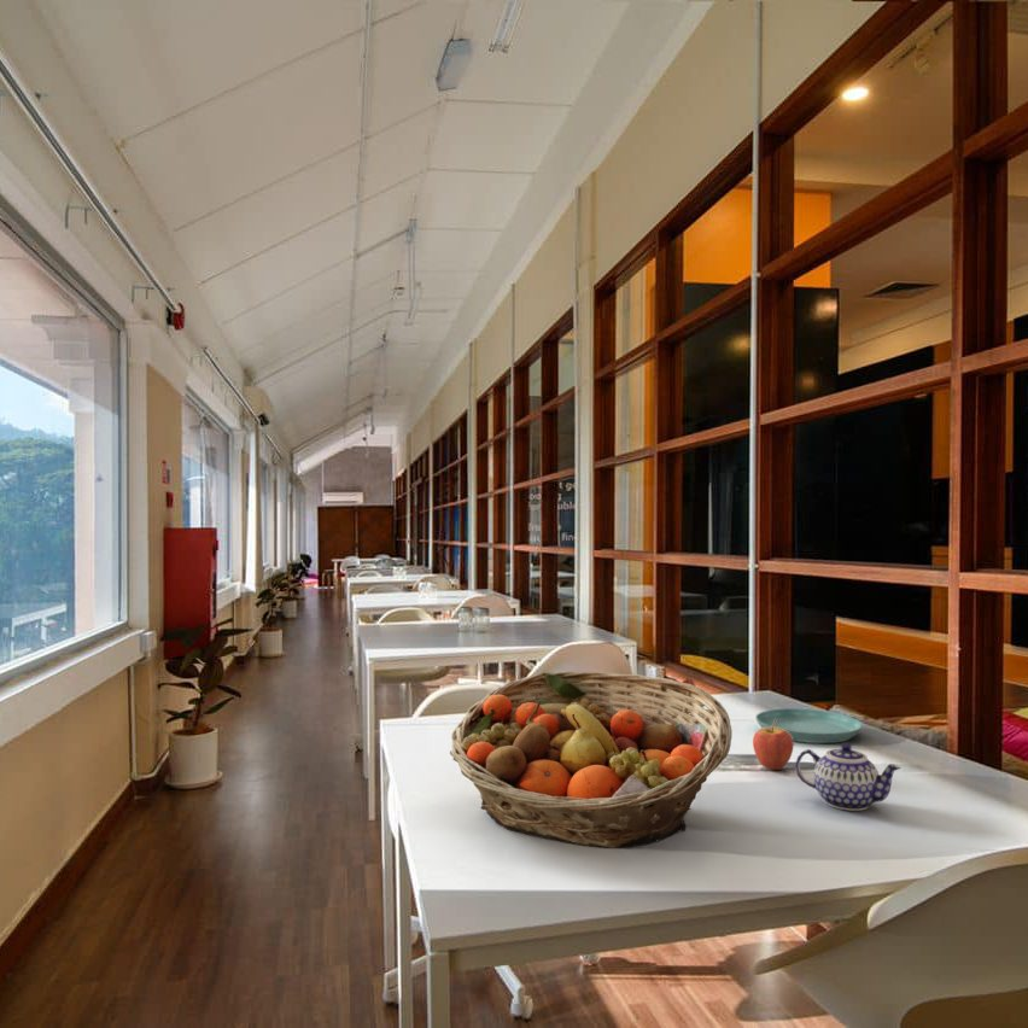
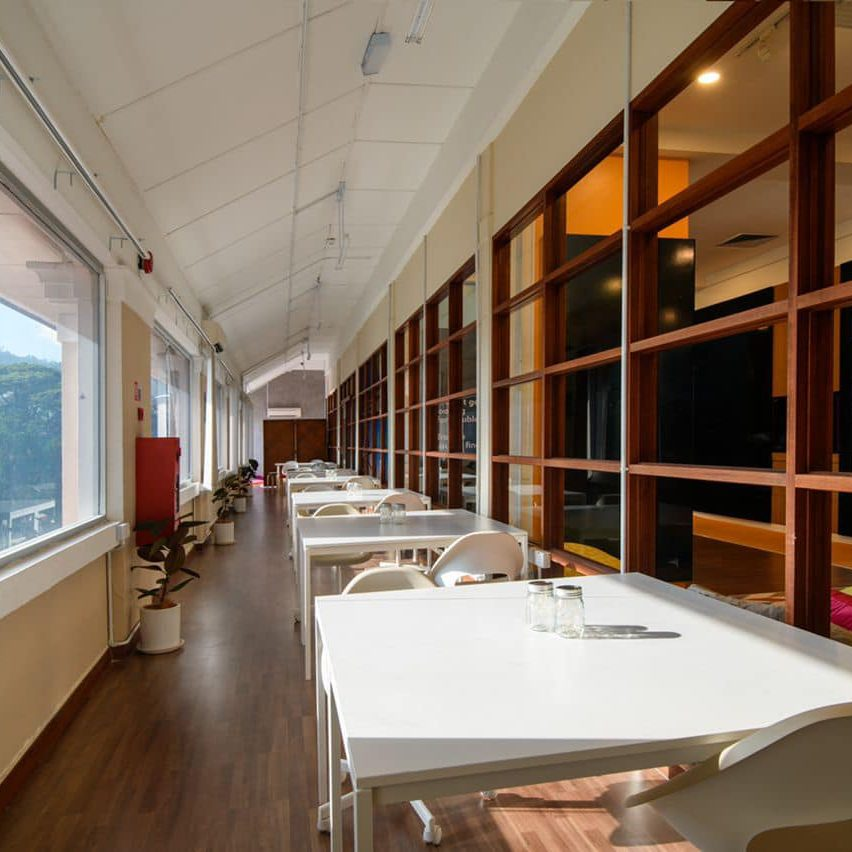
- saucer [754,707,863,744]
- fruit basket [449,670,734,849]
- teapot [794,742,903,812]
- fruit [752,719,795,771]
